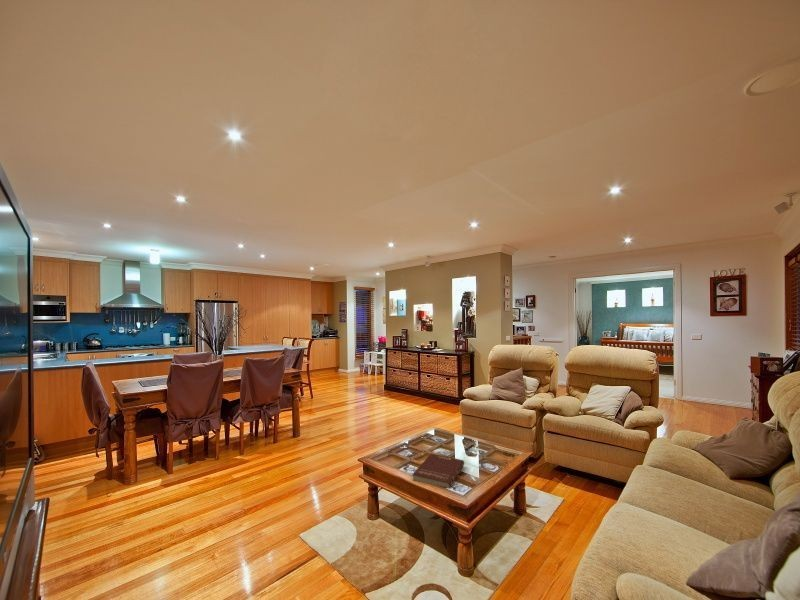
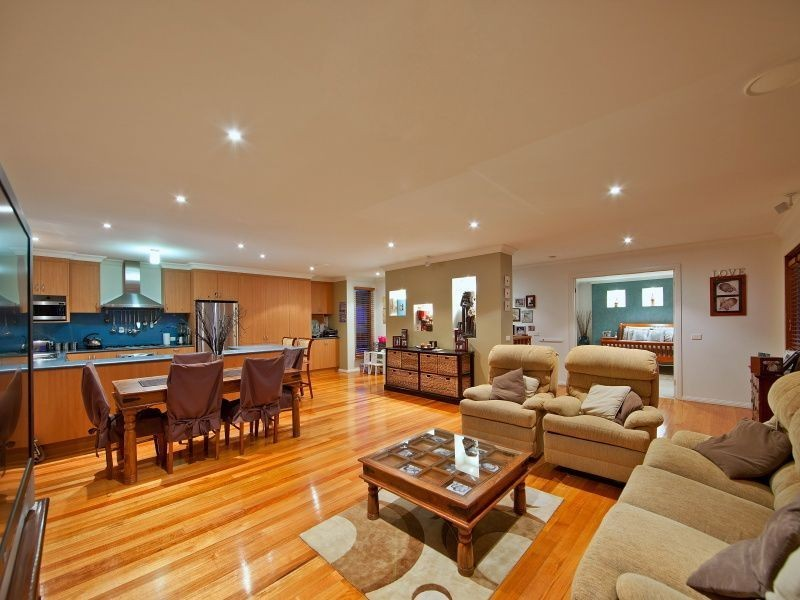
- book [412,453,465,489]
